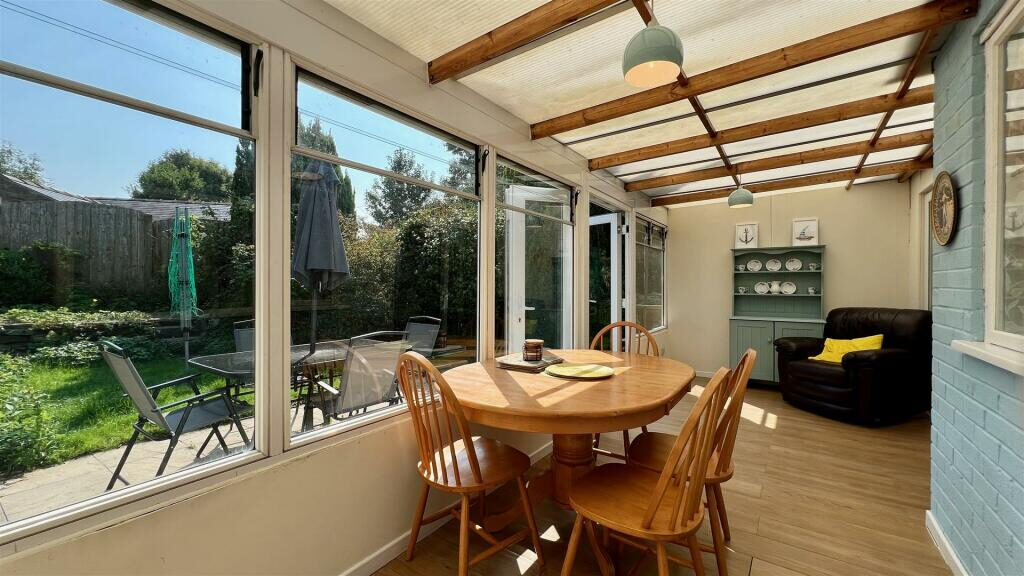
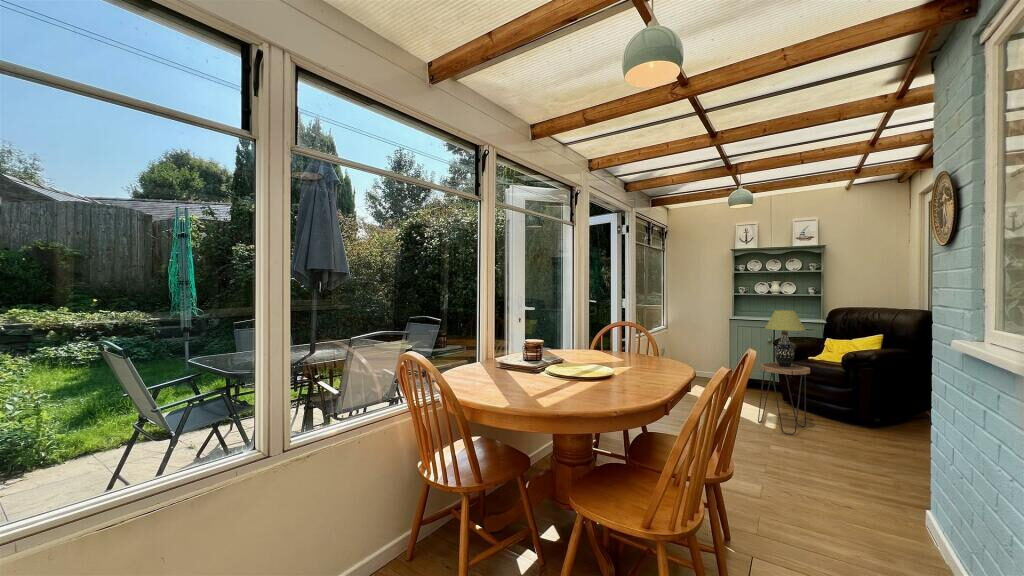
+ side table [757,361,811,436]
+ table lamp [764,309,806,367]
